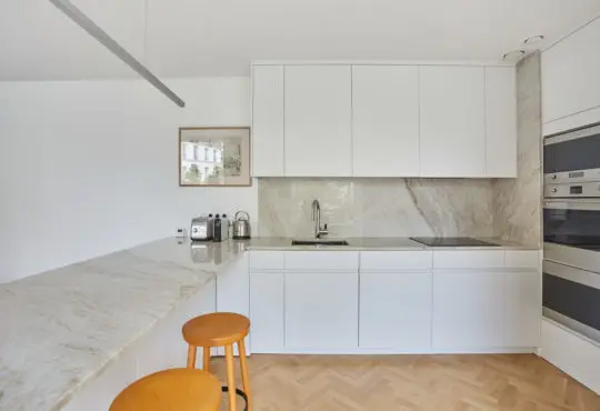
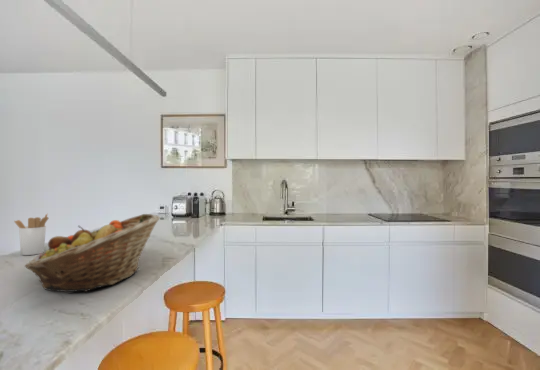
+ utensil holder [13,212,49,256]
+ fruit basket [24,213,161,293]
